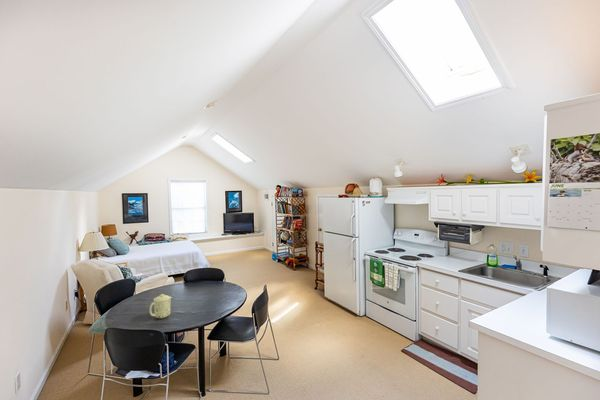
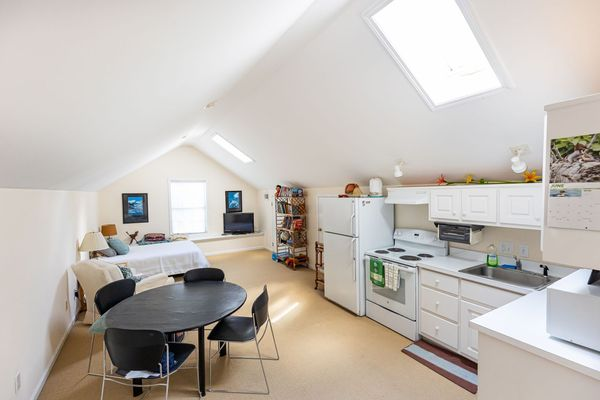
- mug [149,293,173,319]
